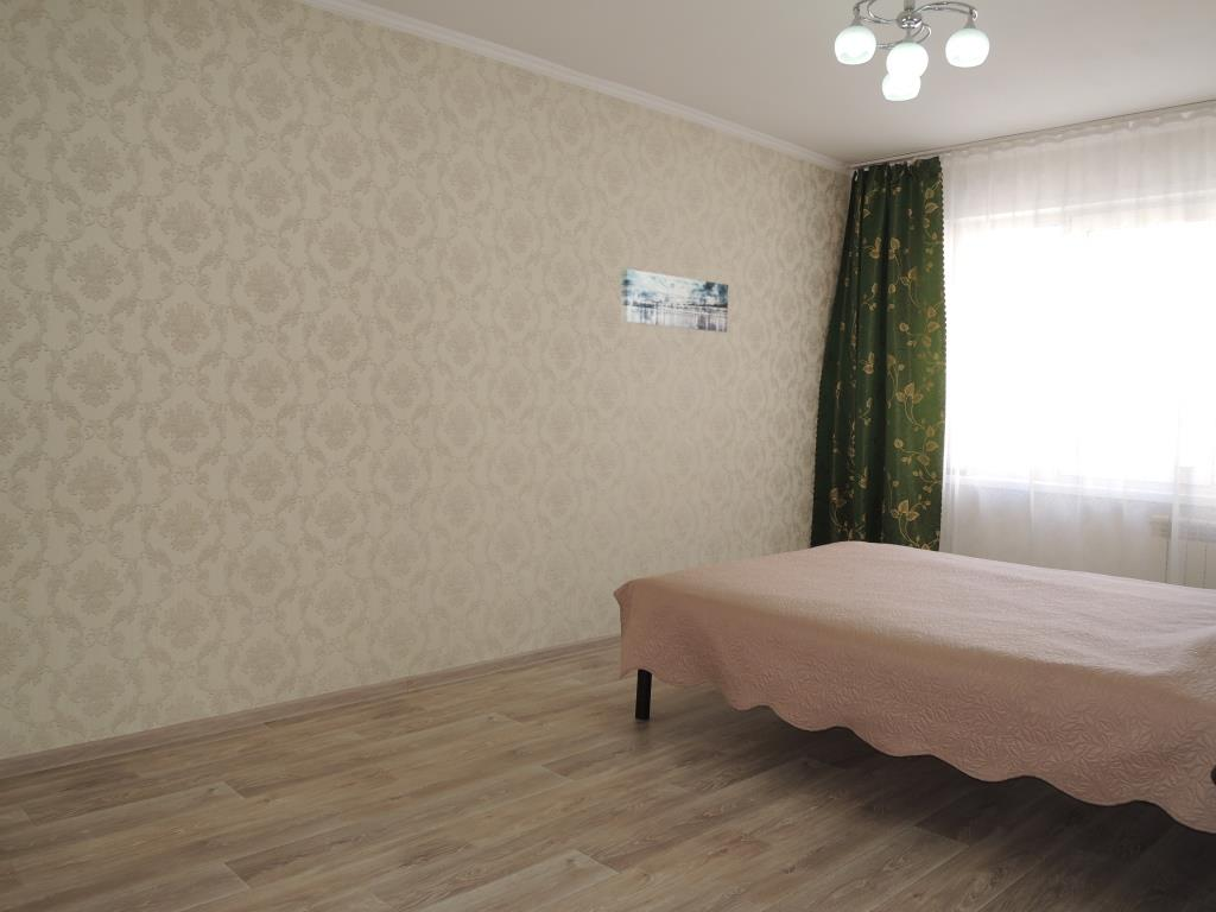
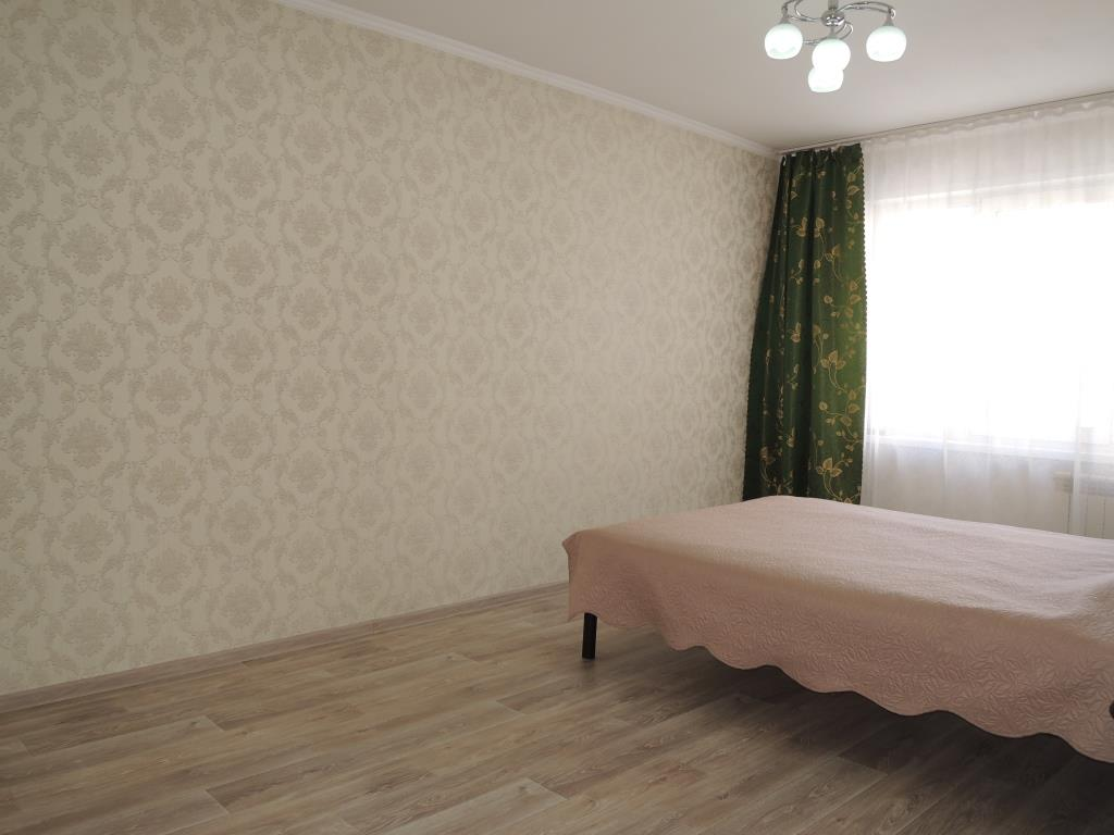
- wall art [620,268,729,334]
